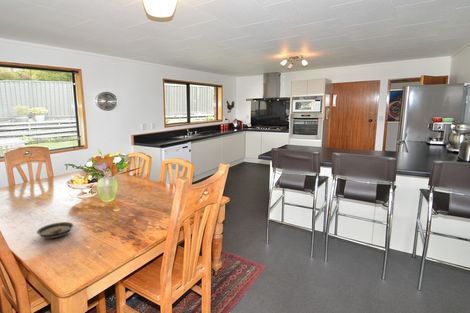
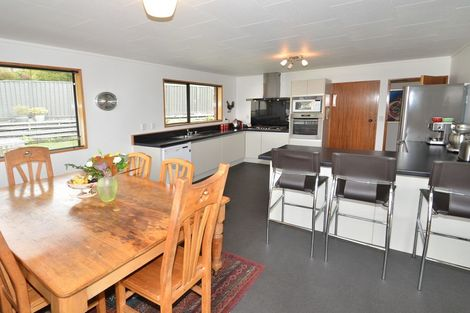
- saucer [36,221,74,239]
